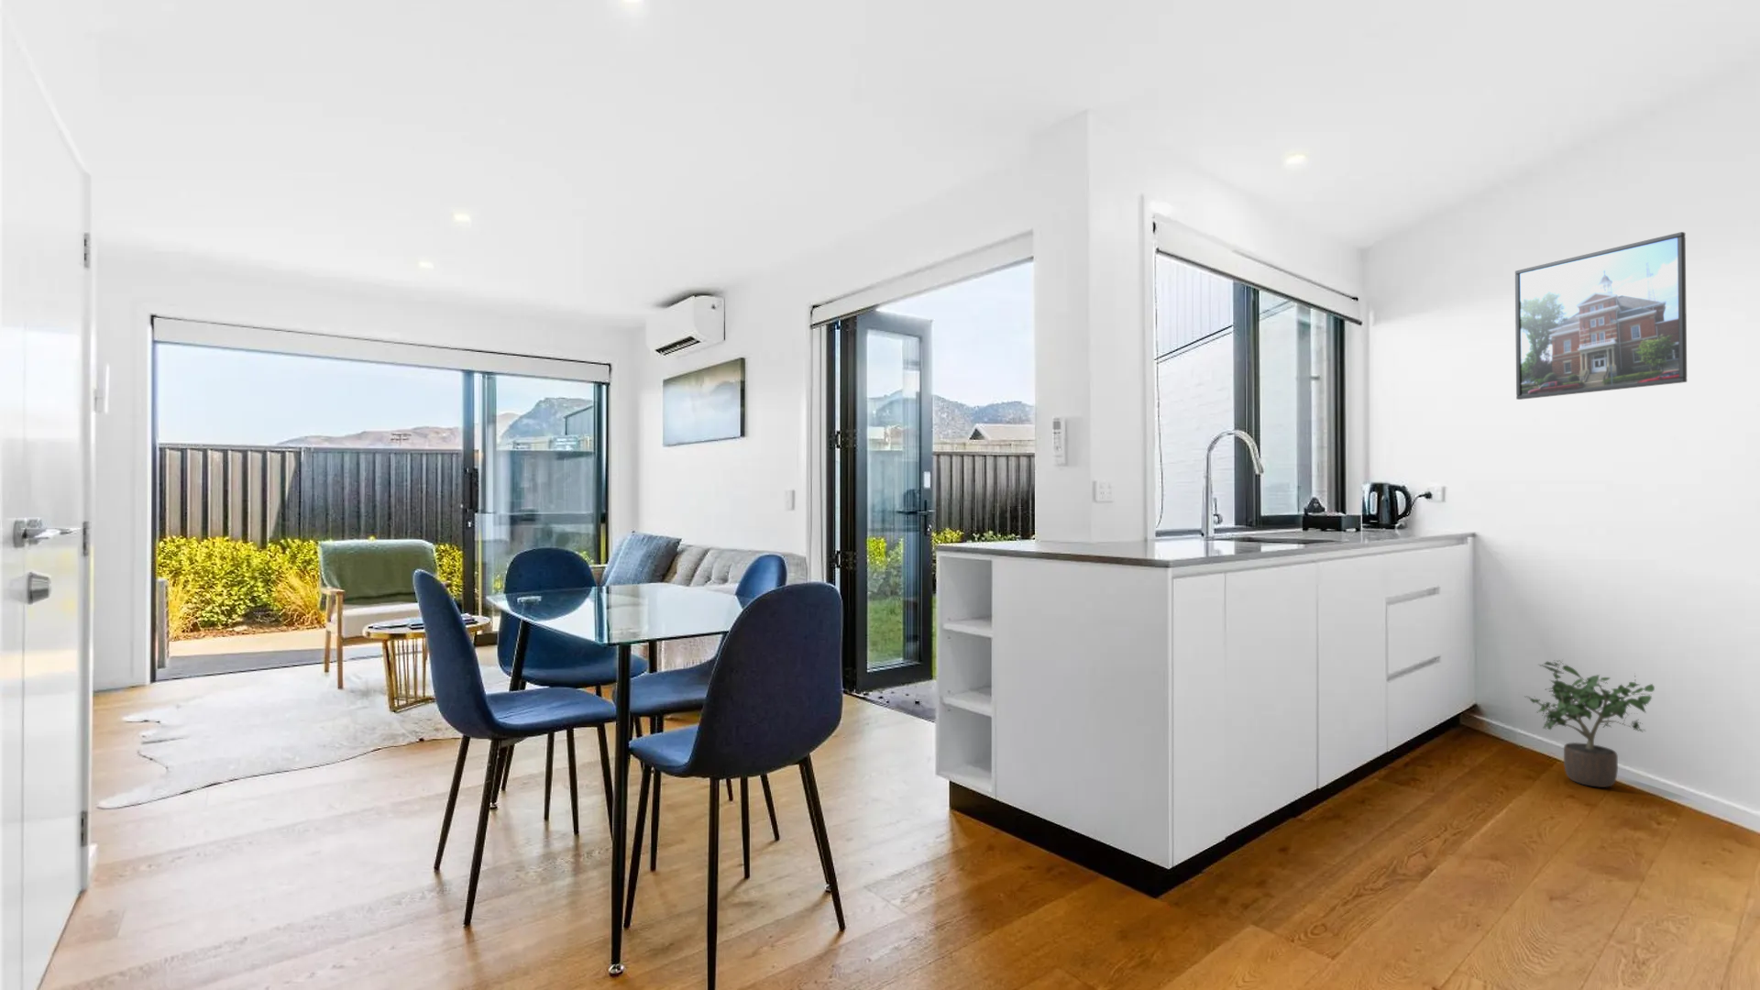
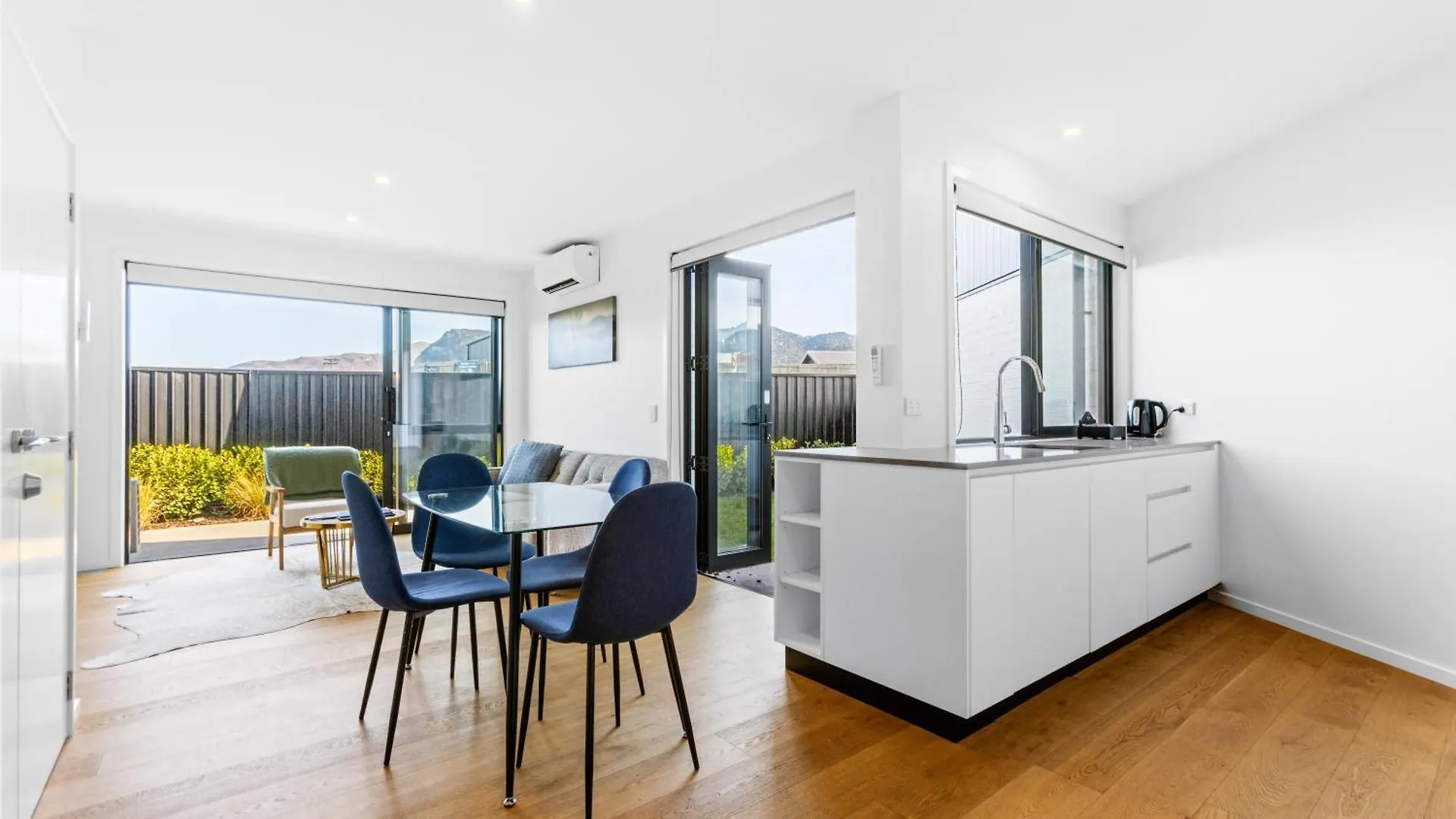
- potted plant [1523,658,1656,788]
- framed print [1515,231,1687,400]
